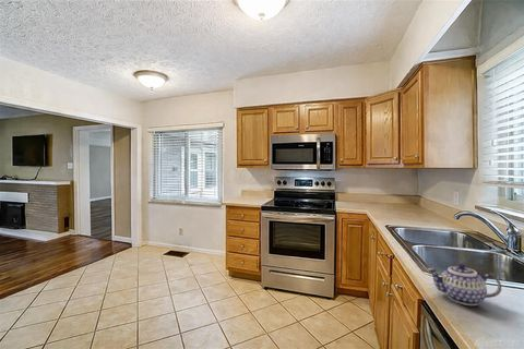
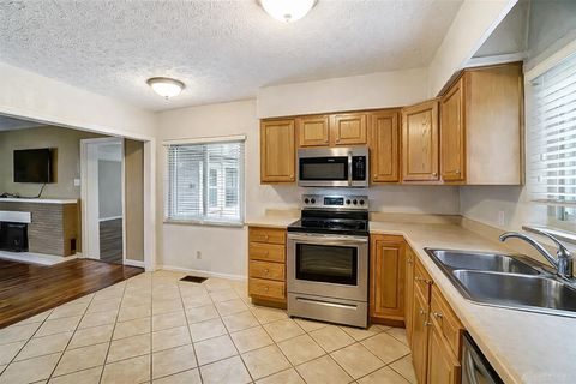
- teapot [426,263,502,306]
